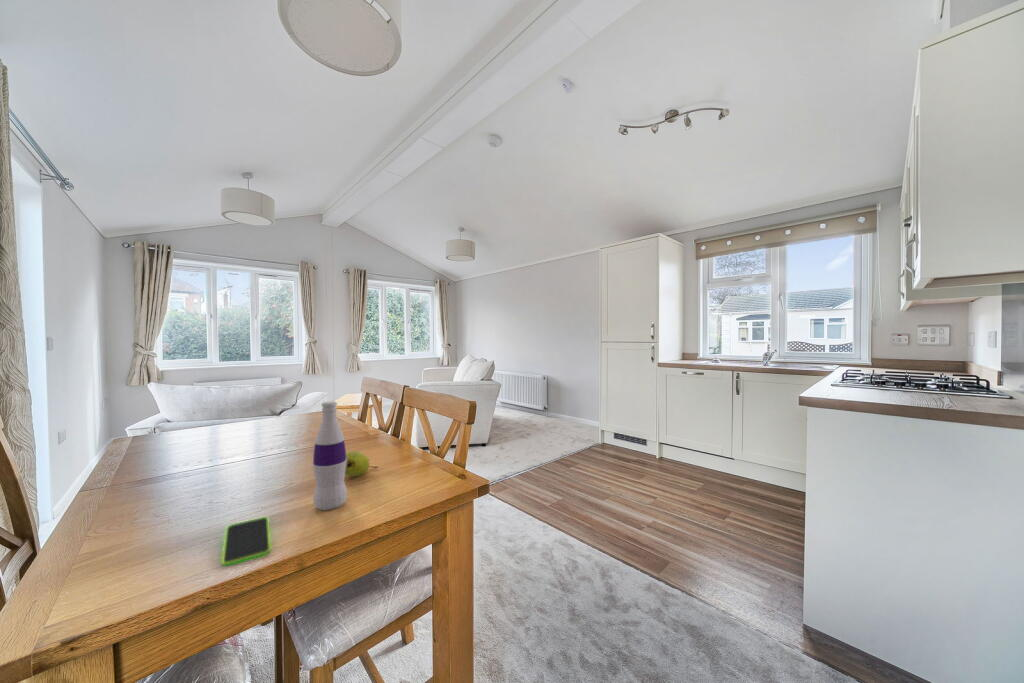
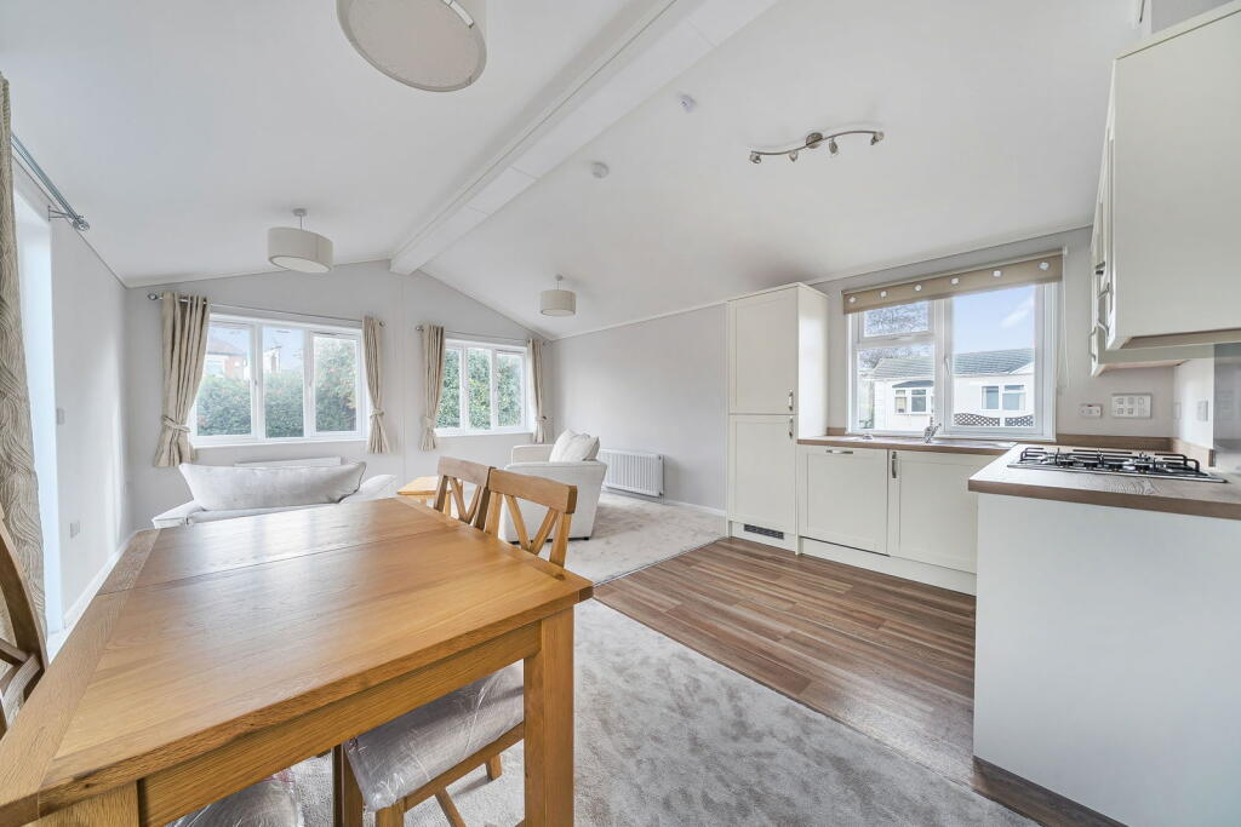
- smartphone [221,516,271,566]
- bottle [311,400,348,511]
- fruit [345,450,379,478]
